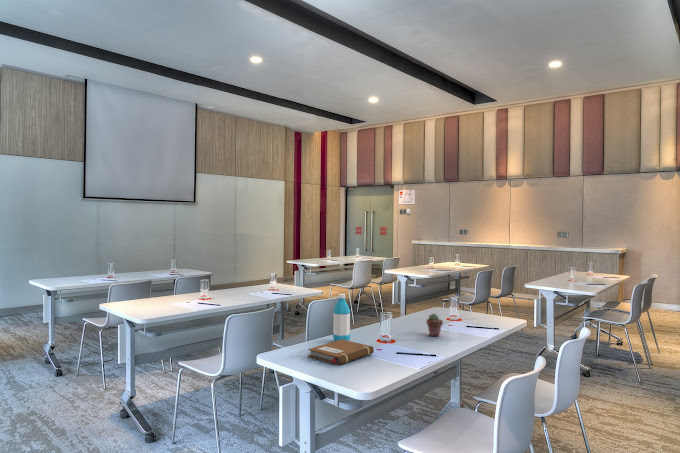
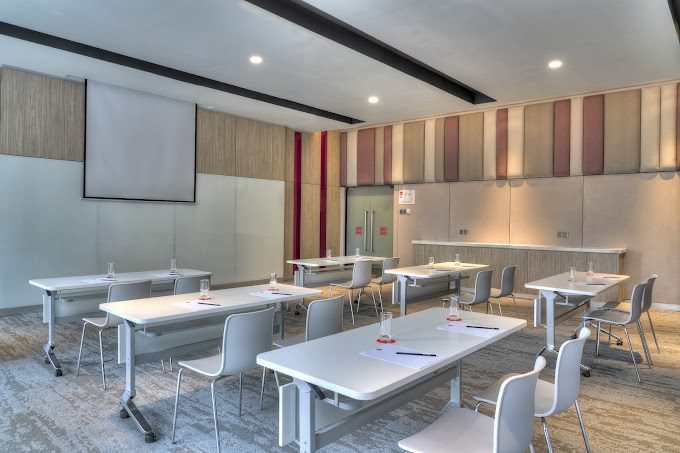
- notebook [307,339,375,366]
- potted succulent [426,313,444,337]
- water bottle [332,293,351,341]
